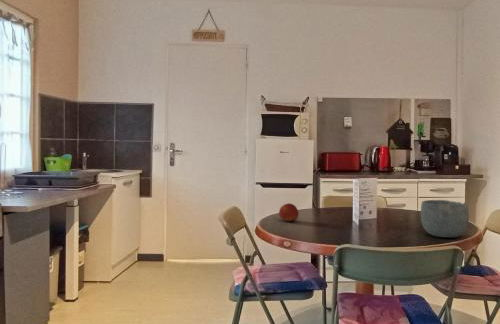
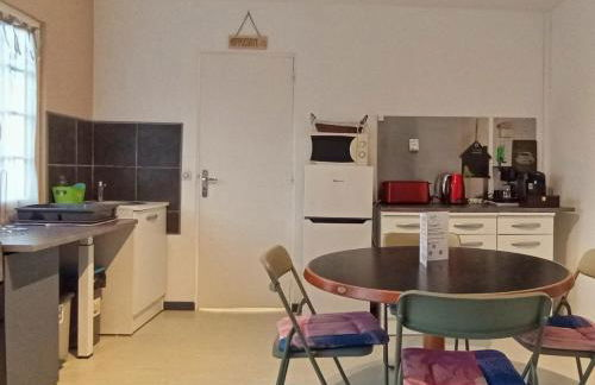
- fruit [278,202,300,223]
- bowl [420,199,470,238]
